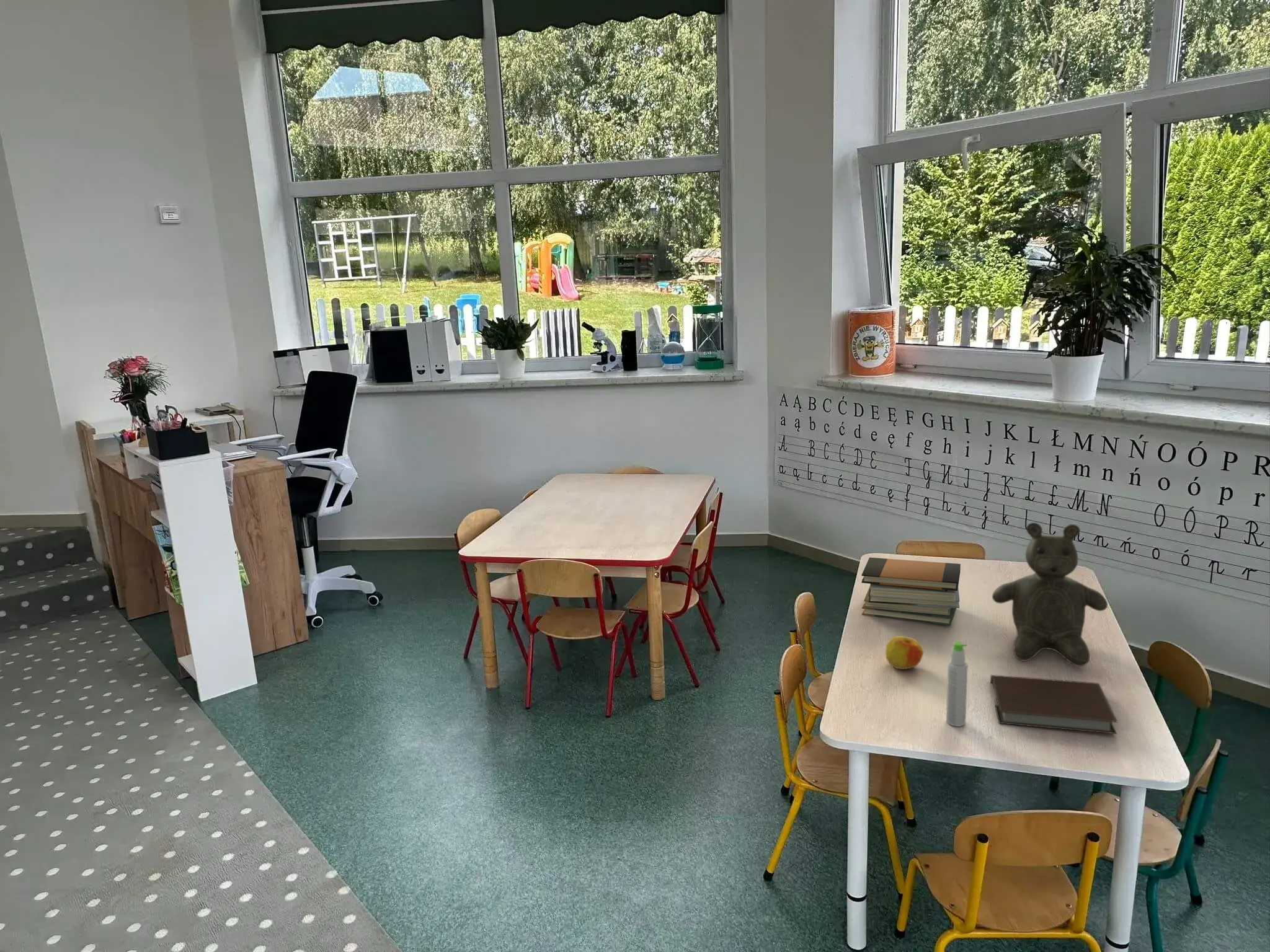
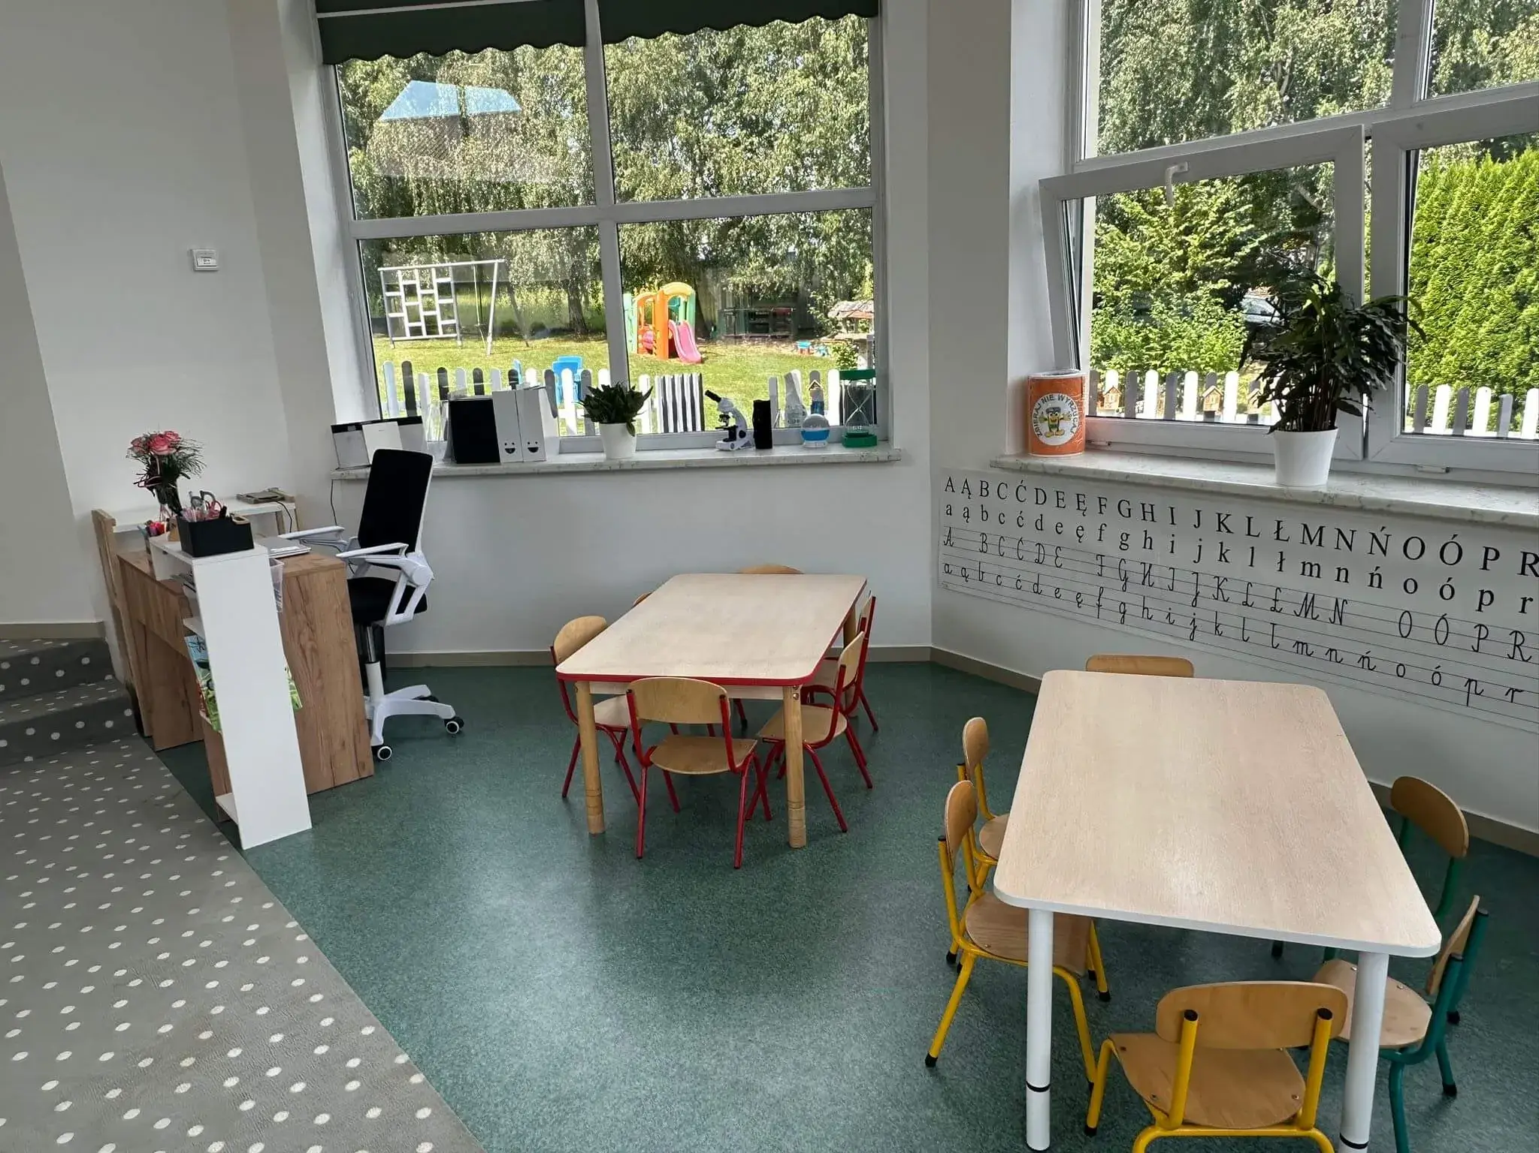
- apple [885,635,924,670]
- bottle [946,641,969,727]
- teddy bear [992,522,1108,667]
- book stack [861,557,961,626]
- notebook [990,674,1119,734]
